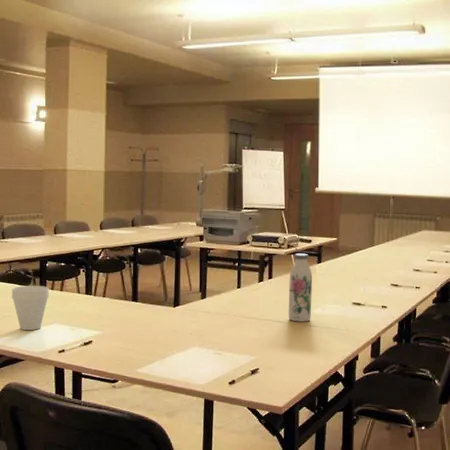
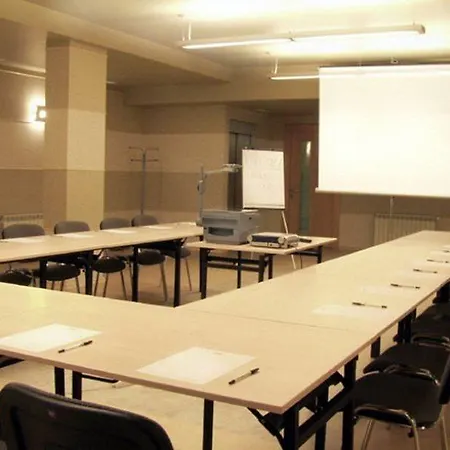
- water bottle [288,253,313,323]
- cup [11,285,50,331]
